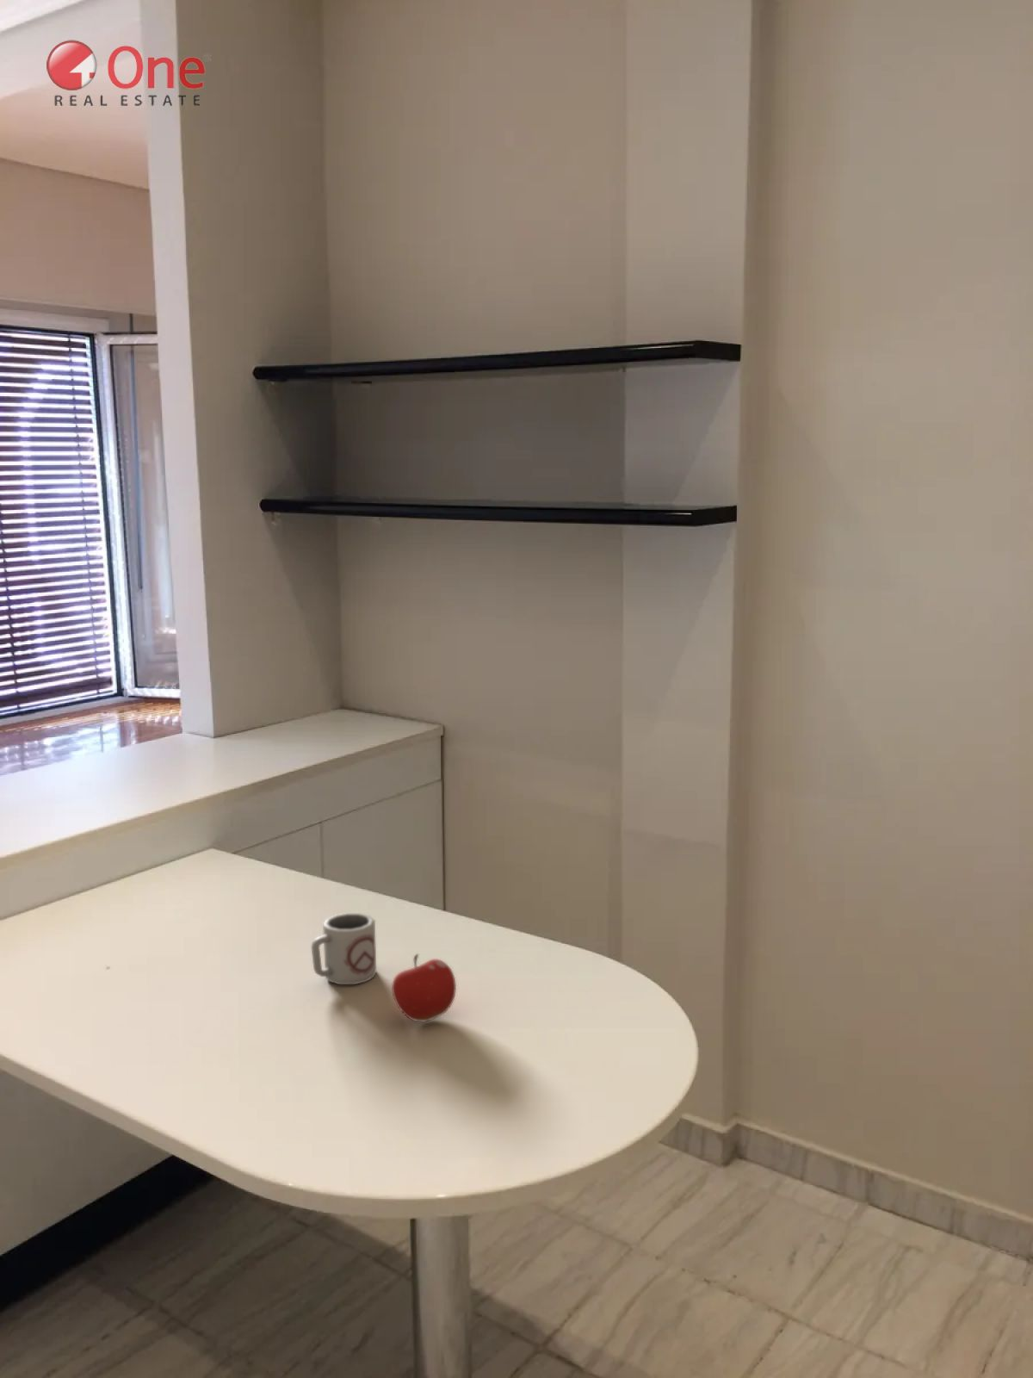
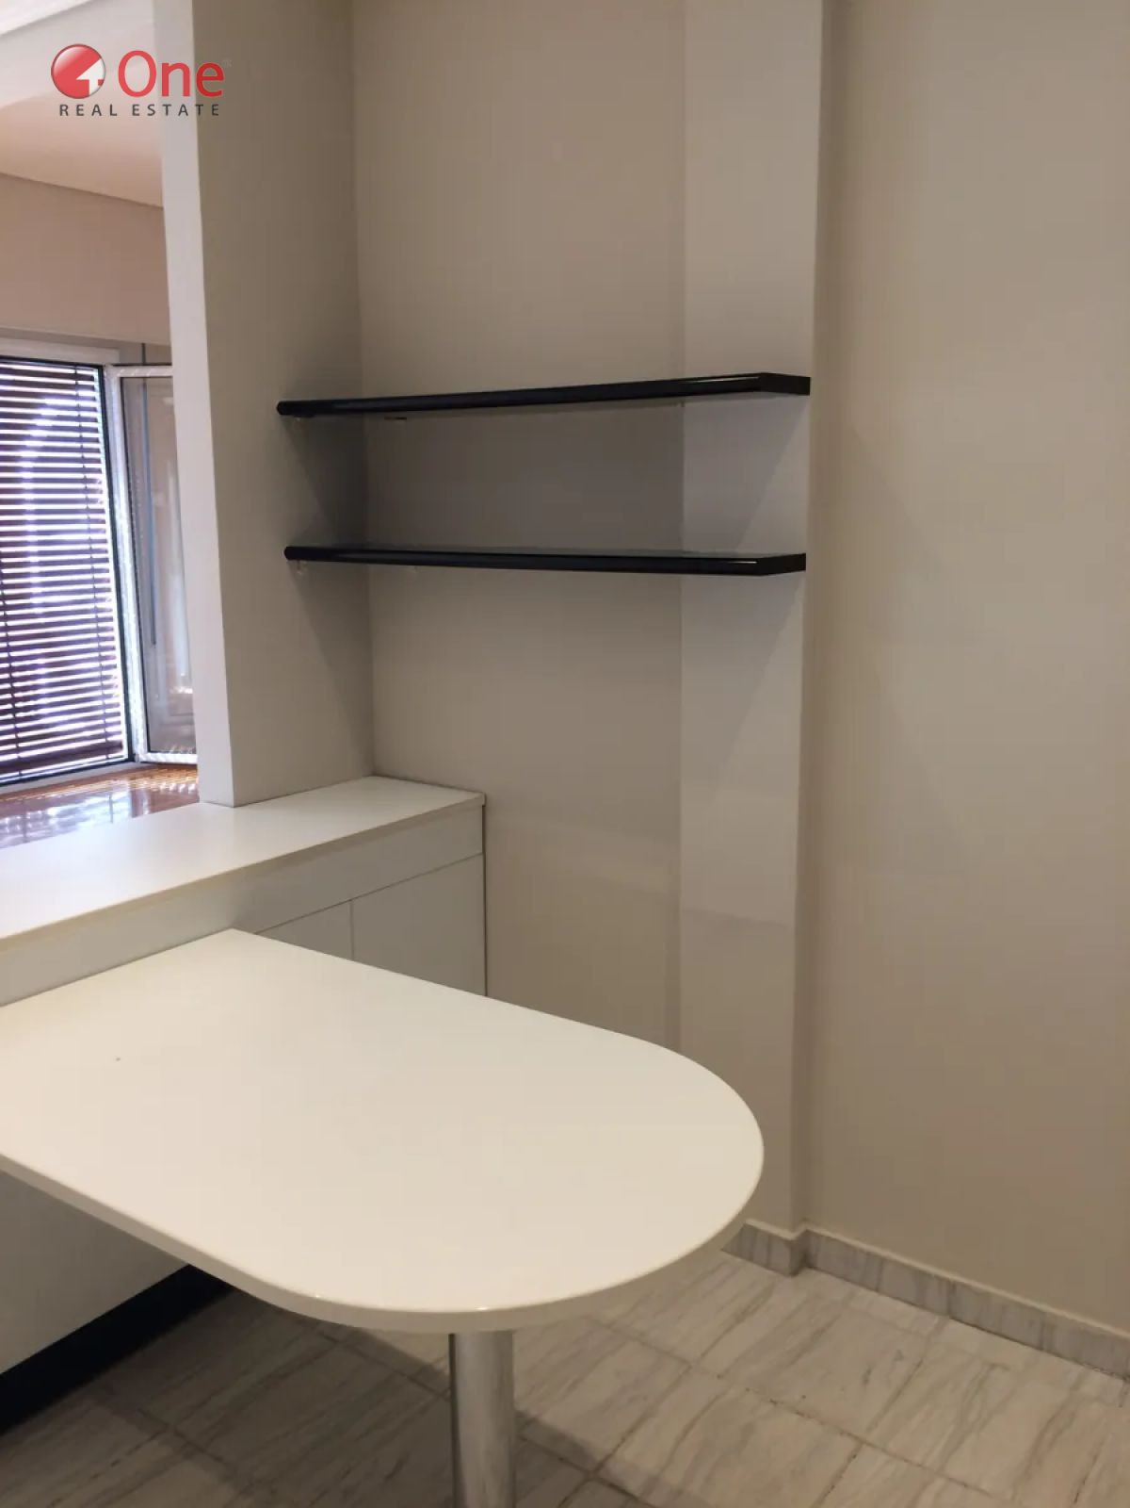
- fruit [391,954,457,1022]
- cup [310,913,377,985]
